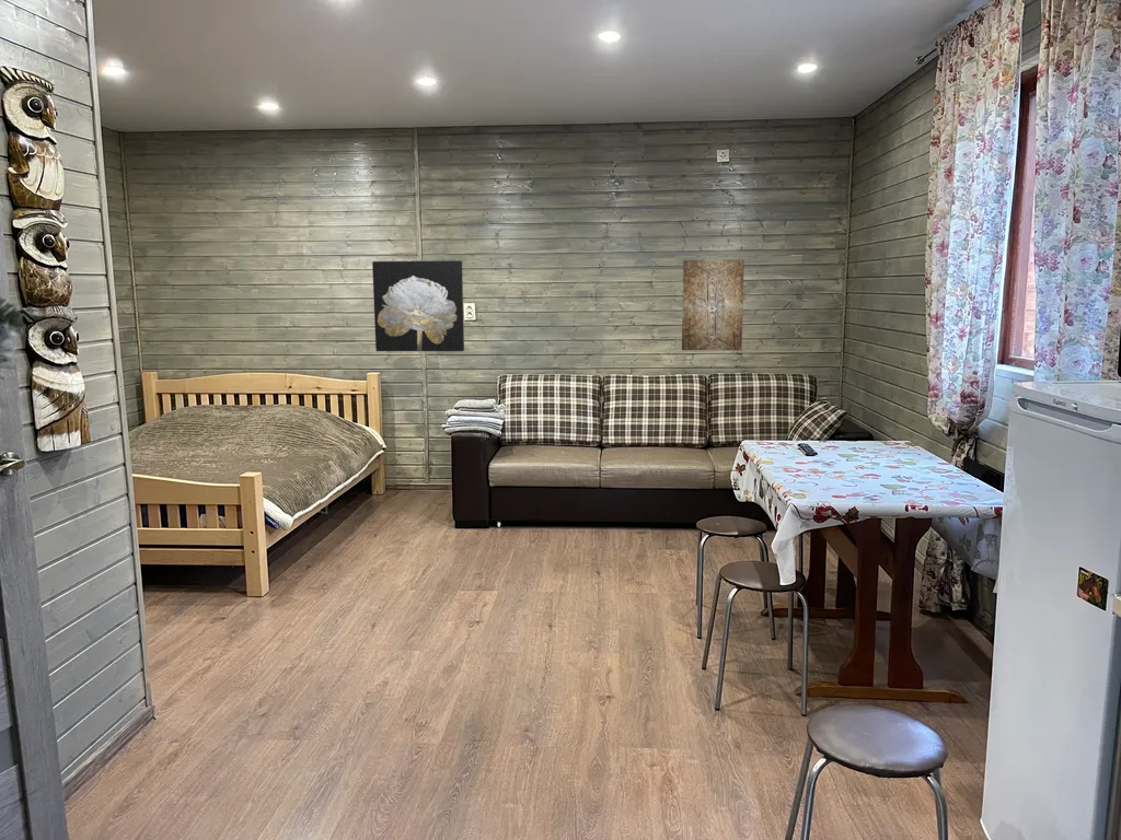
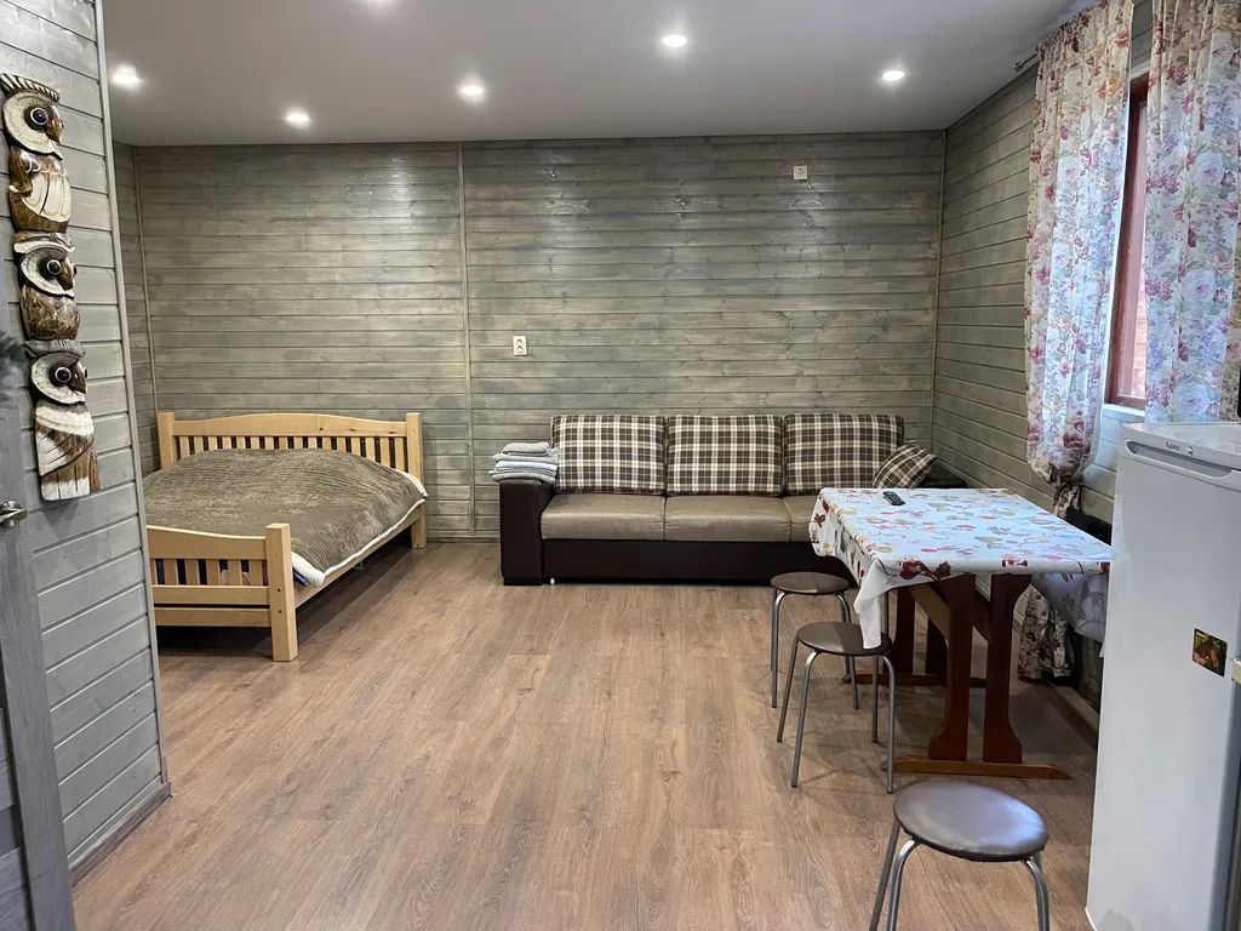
- wall art [681,258,746,351]
- wall art [371,259,465,352]
